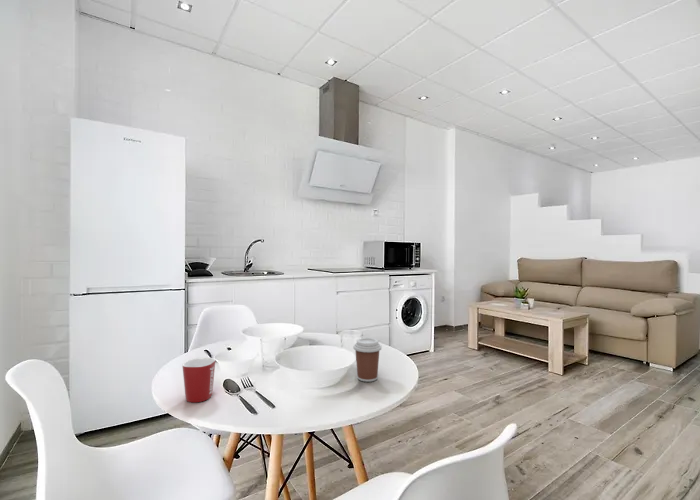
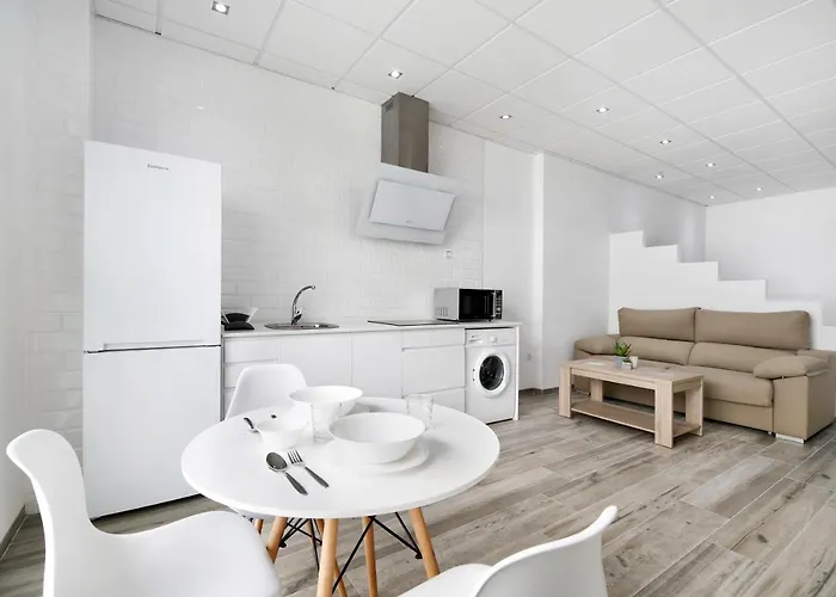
- coffee cup [352,337,383,383]
- mug [181,357,216,403]
